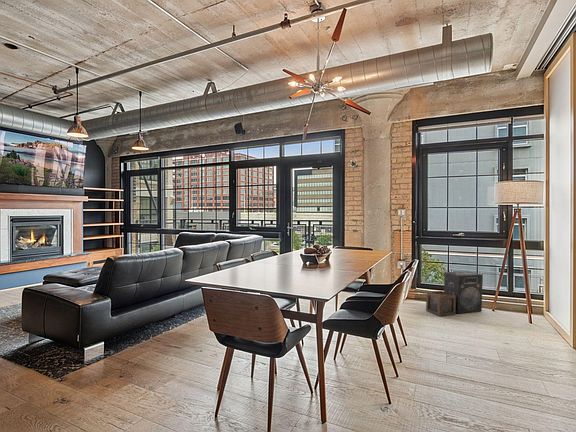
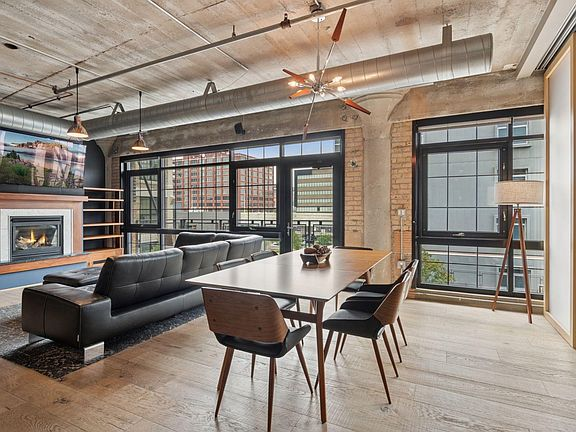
- stereo [425,270,484,317]
